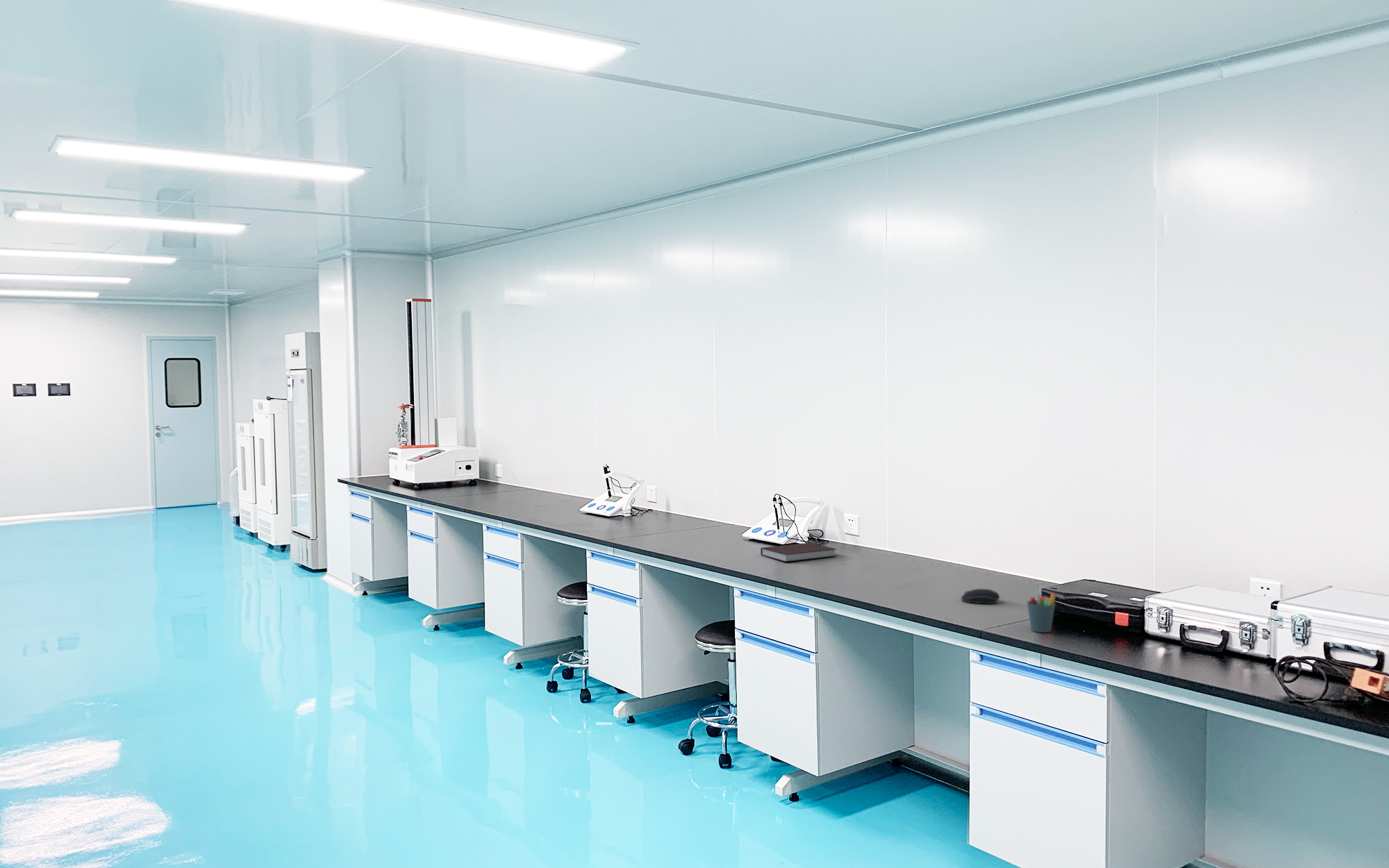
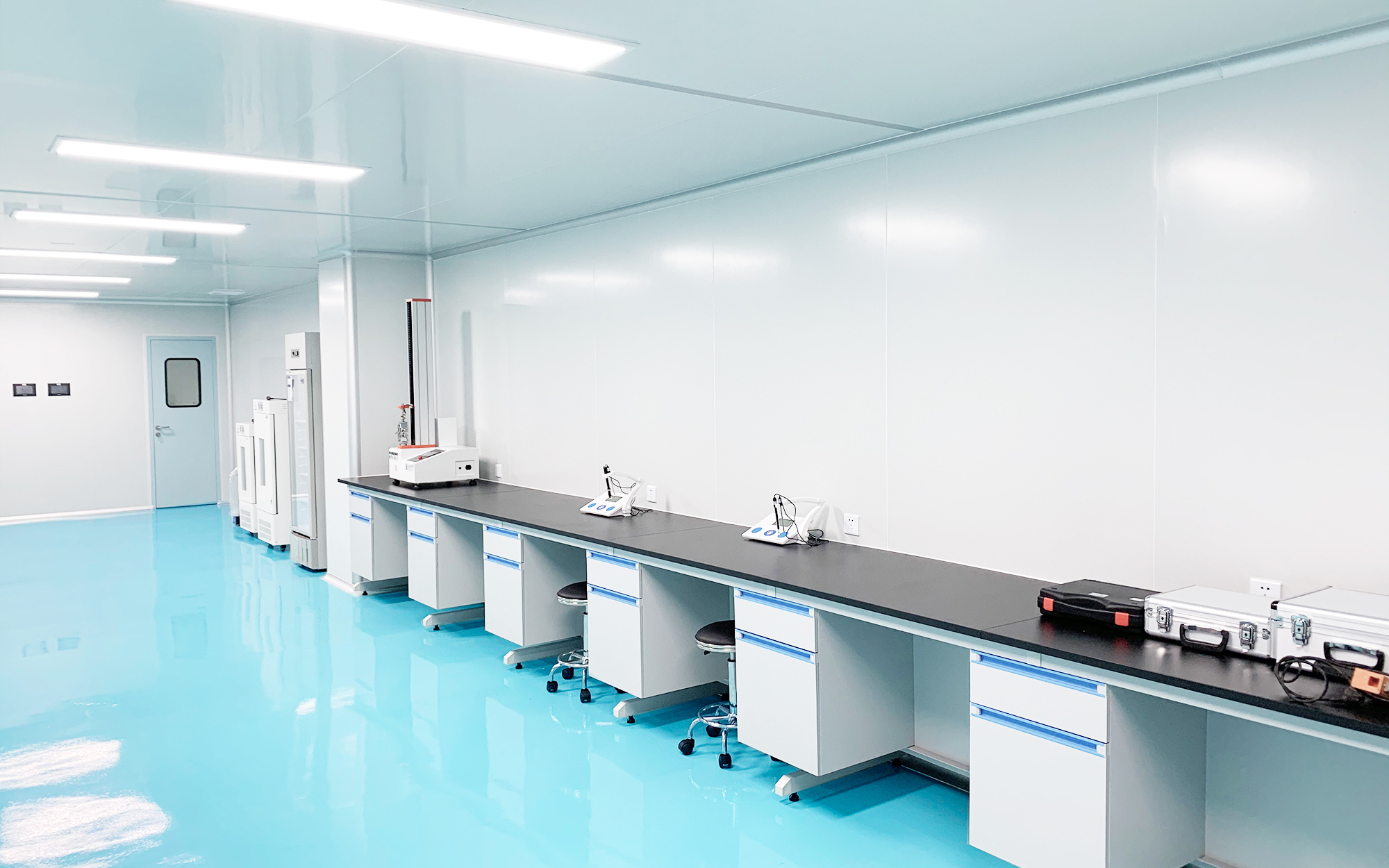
- pen holder [1026,585,1057,633]
- notebook [760,542,837,562]
- computer mouse [960,588,1000,604]
